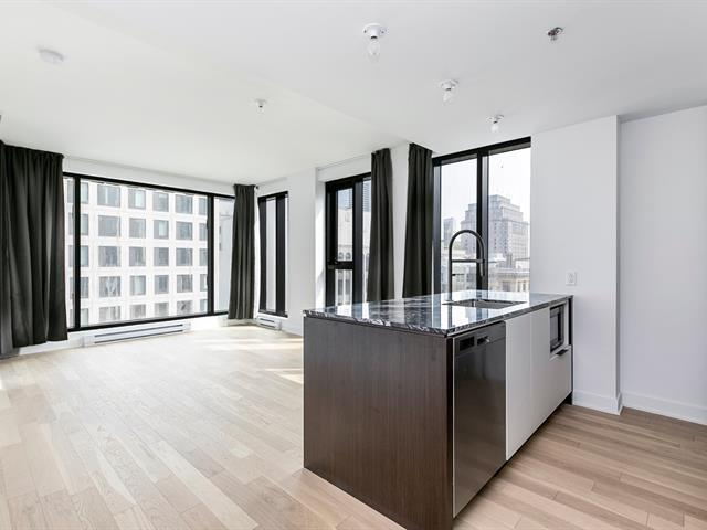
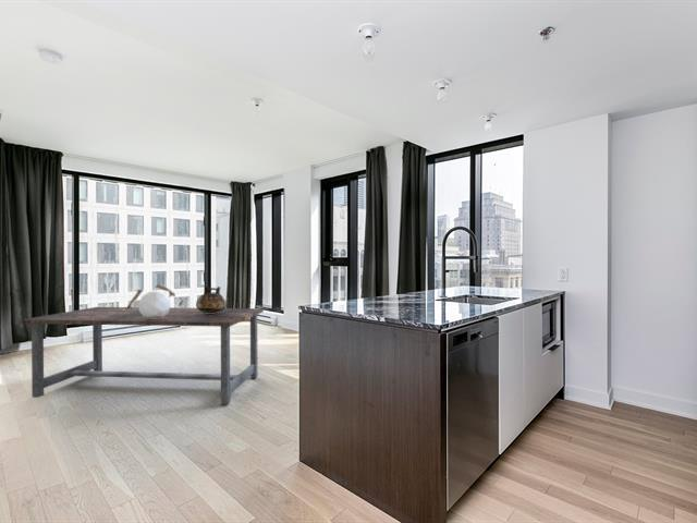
+ decorative sphere [123,283,176,319]
+ ceramic vessel [195,285,227,314]
+ dining table [21,306,265,405]
